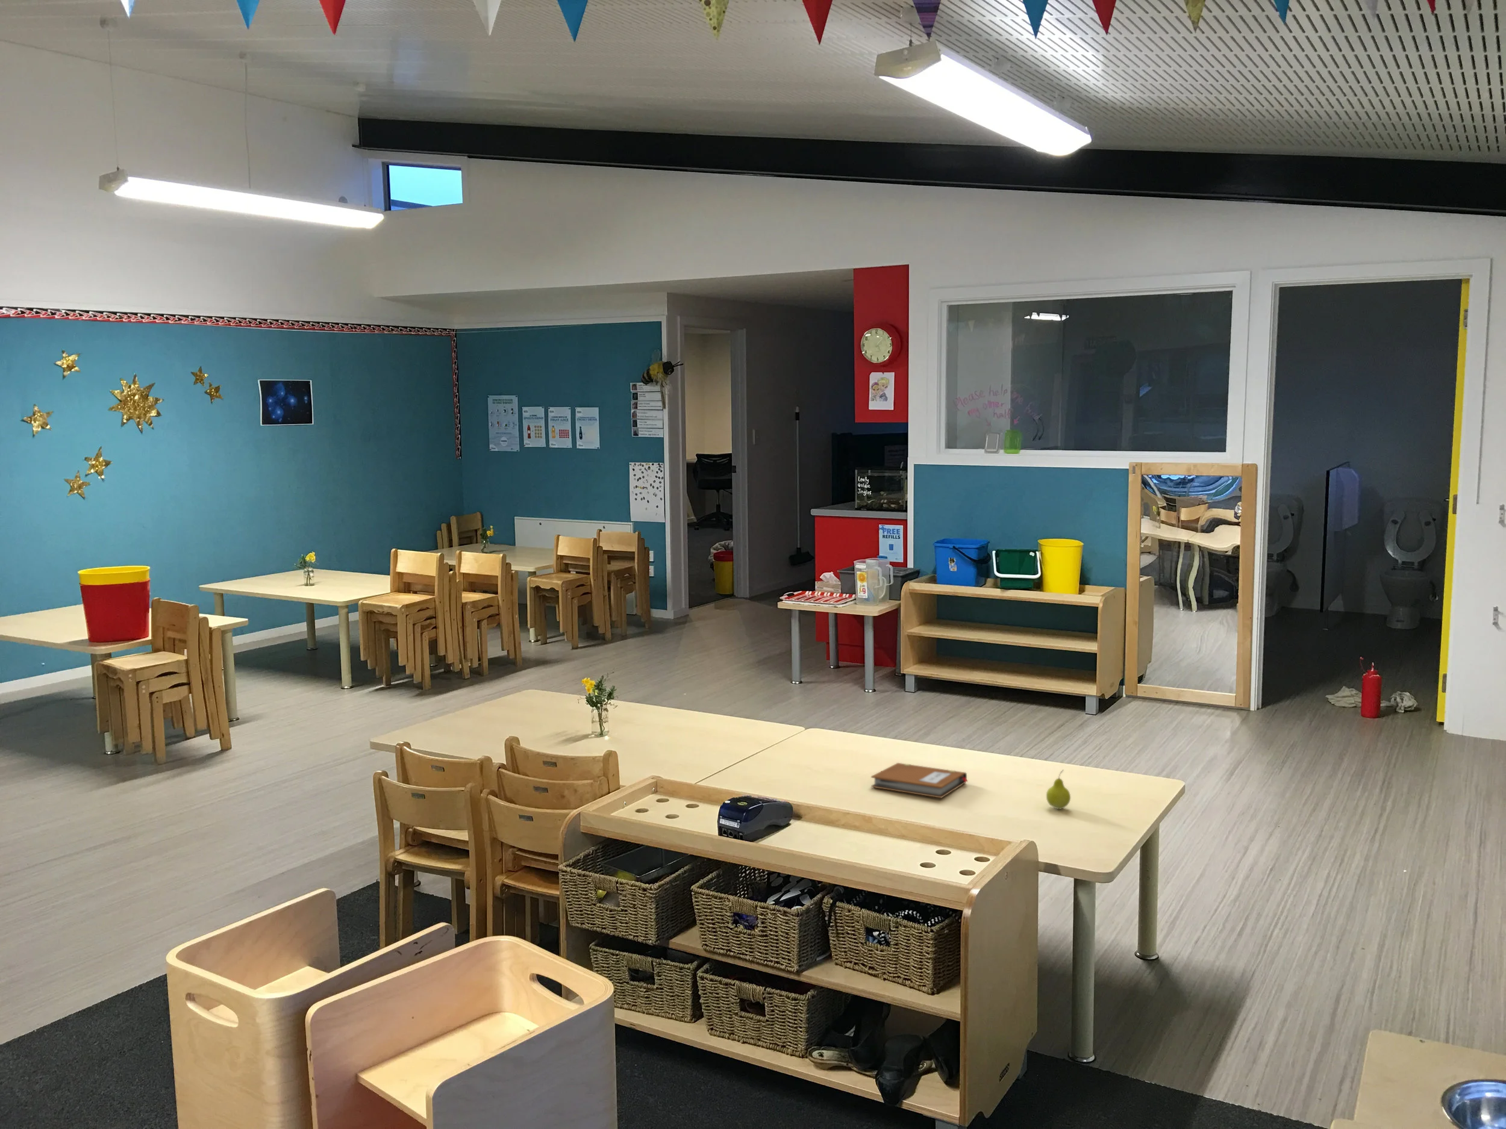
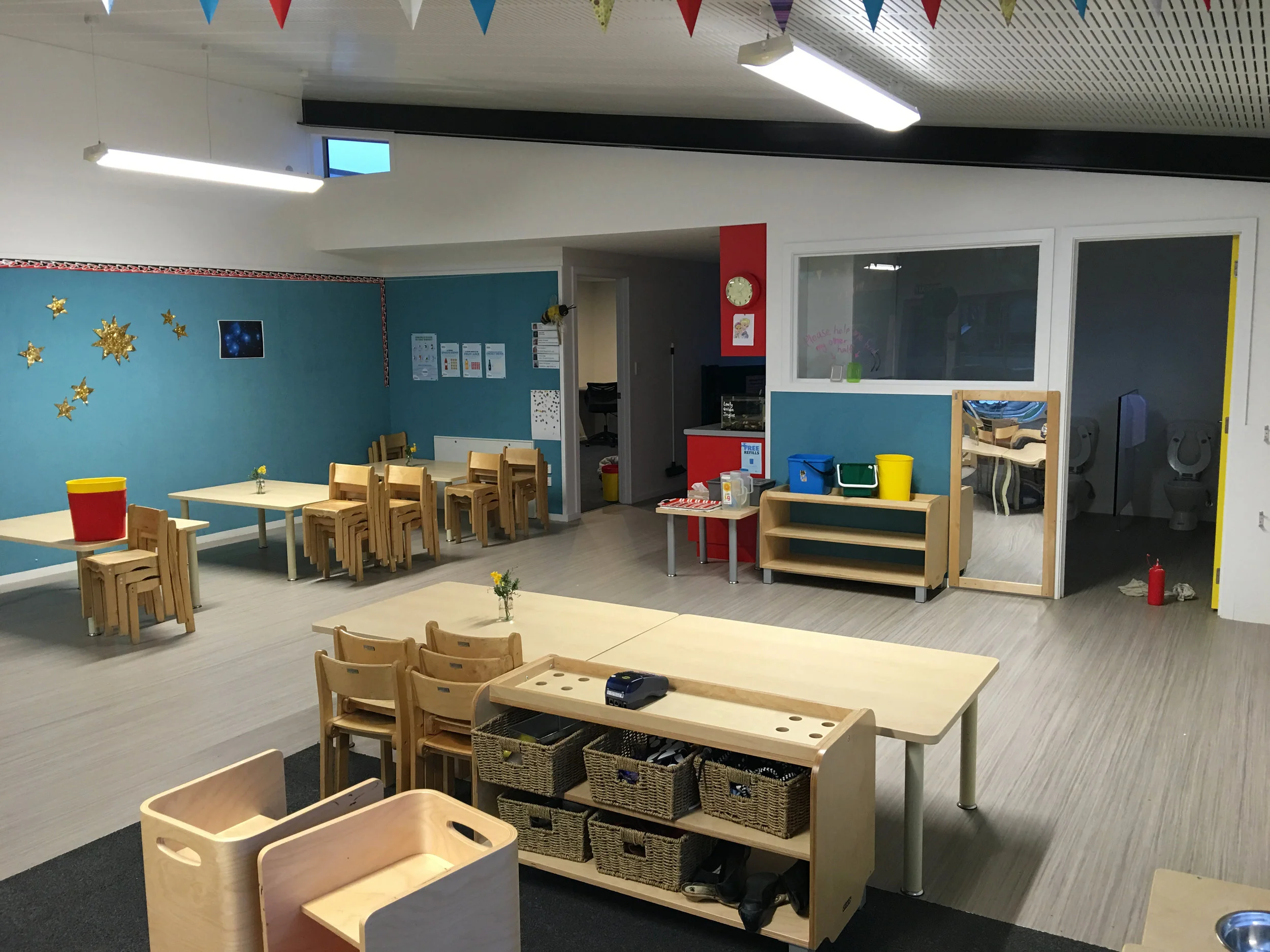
- notebook [870,763,969,798]
- fruit [1046,770,1071,810]
